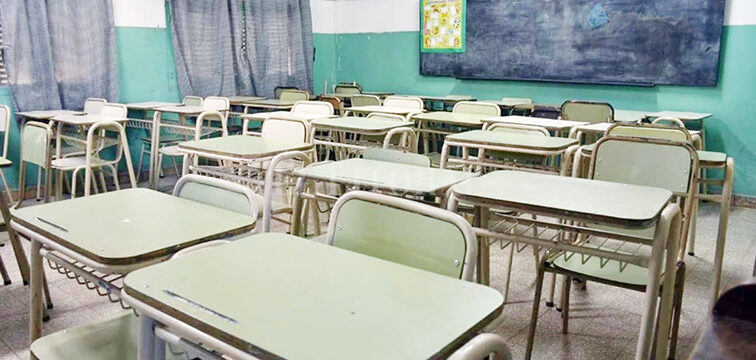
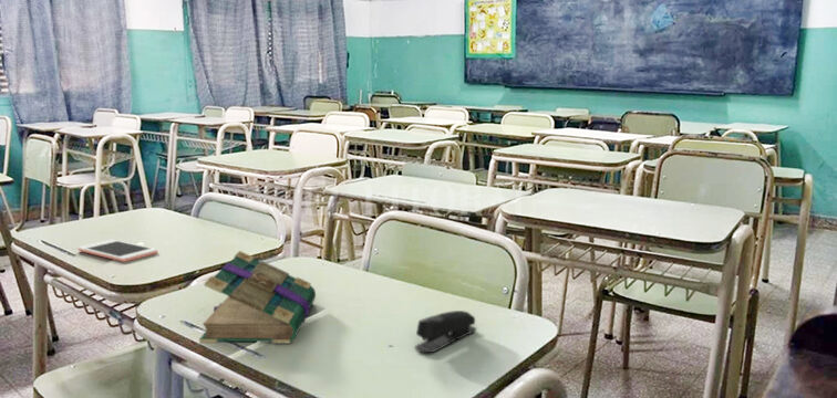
+ stapler [414,310,477,354]
+ book [198,250,317,345]
+ cell phone [76,239,158,263]
